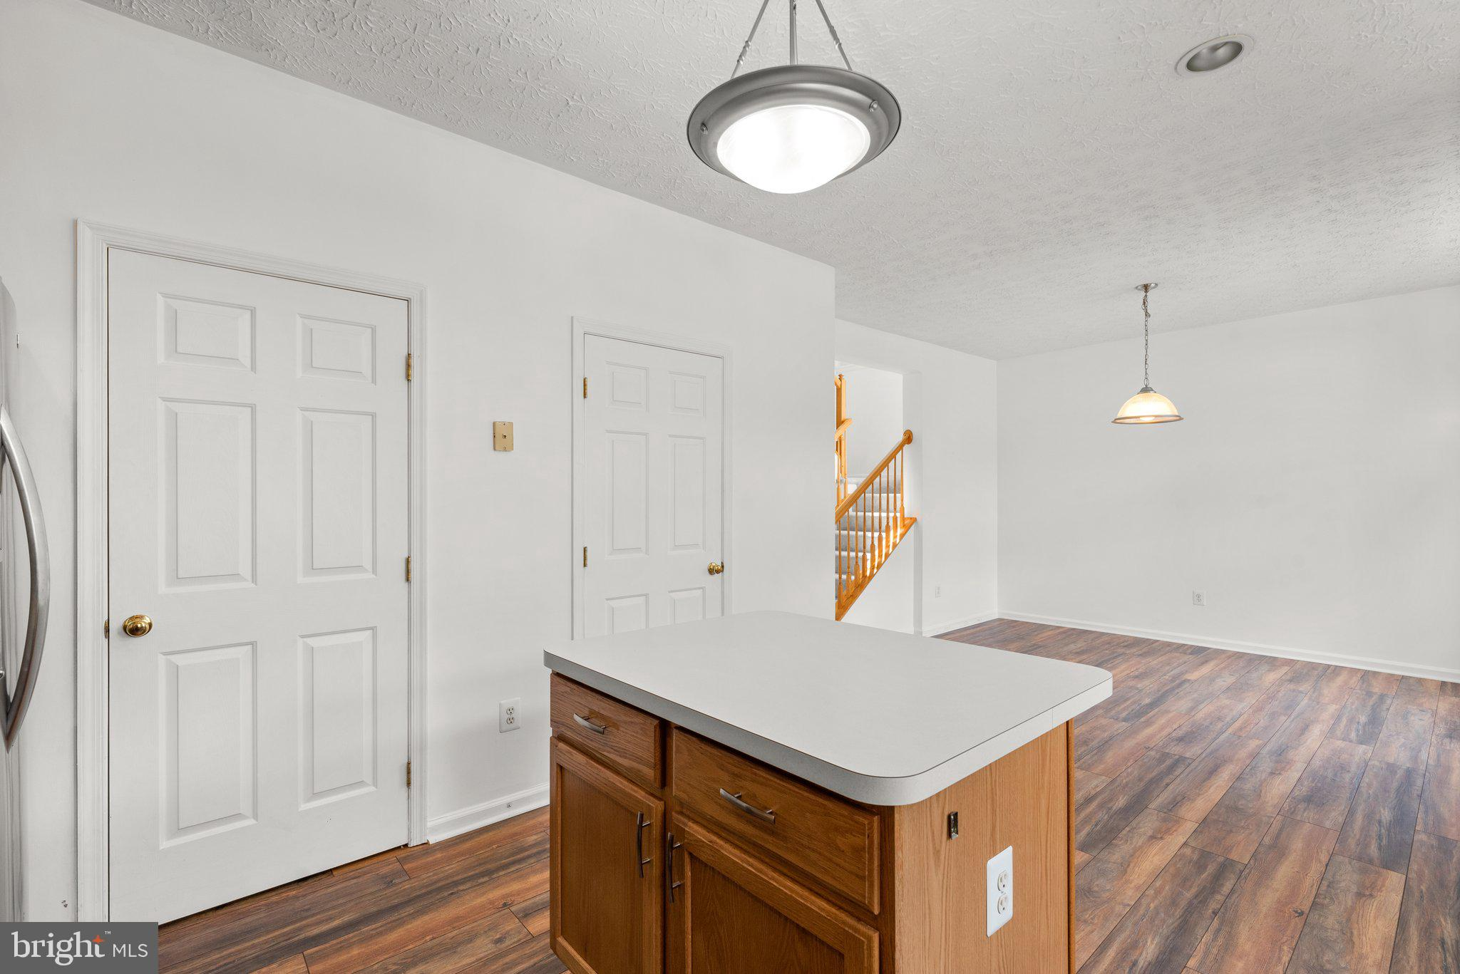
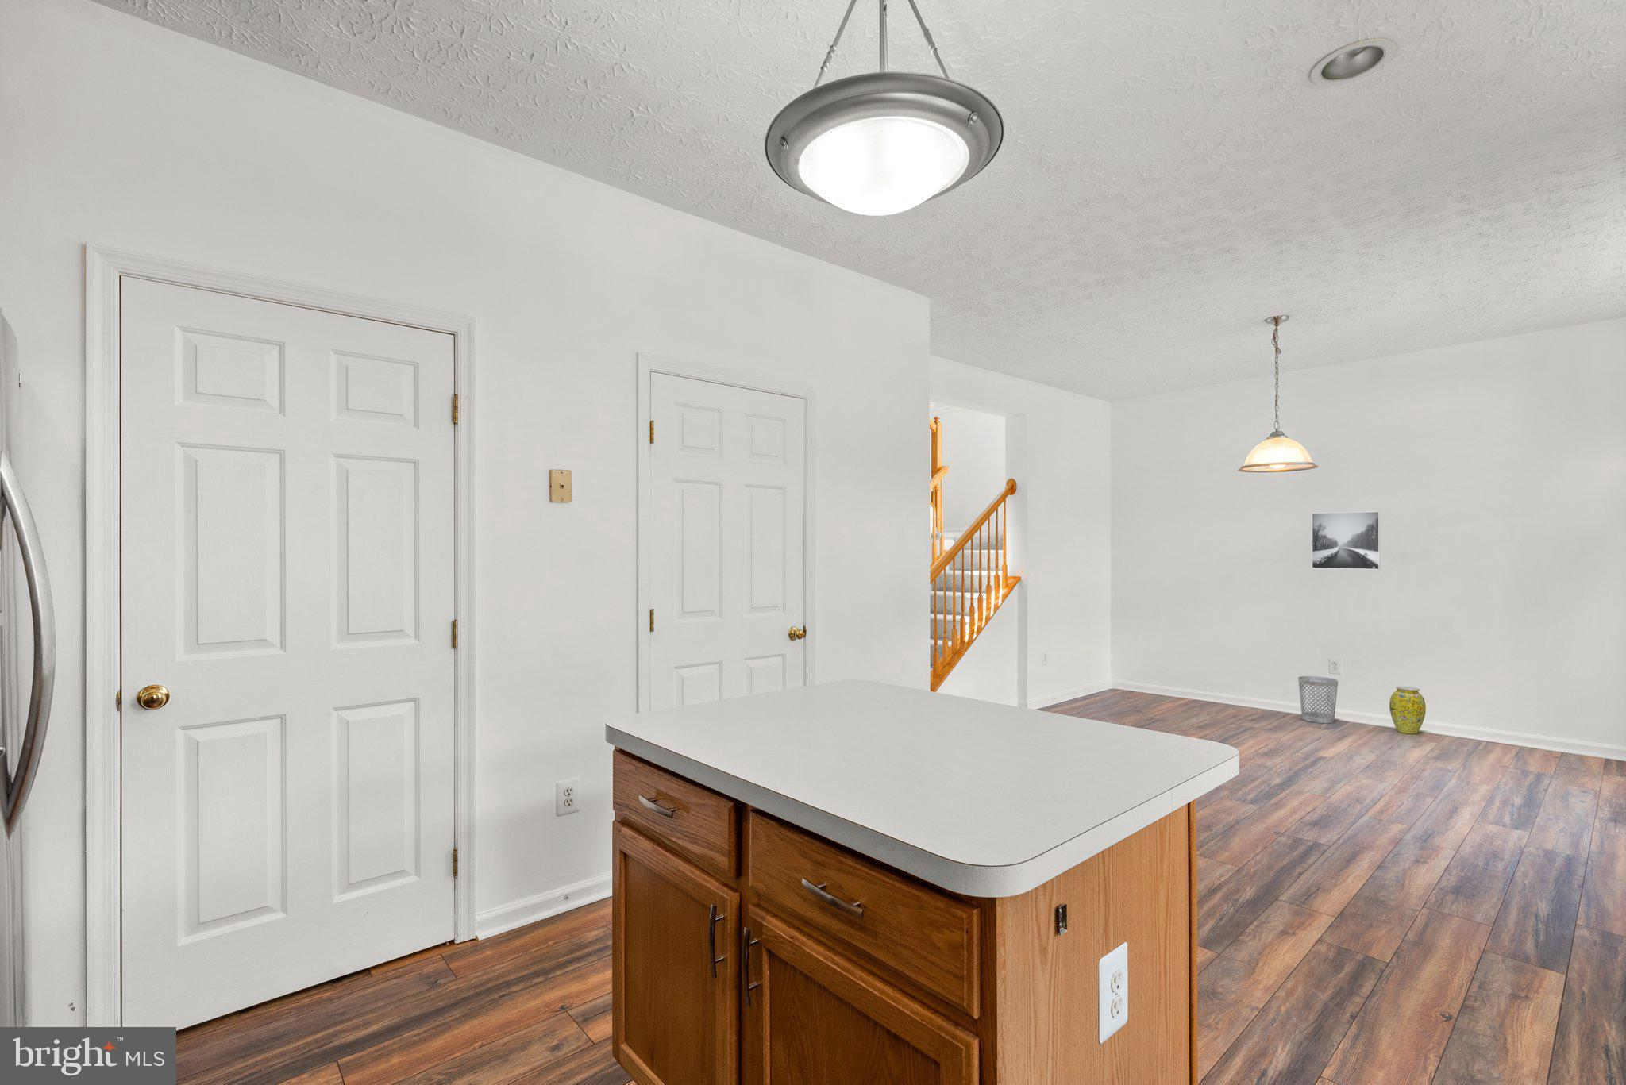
+ wastebasket [1298,676,1339,724]
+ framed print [1311,510,1381,570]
+ vase [1389,685,1426,734]
